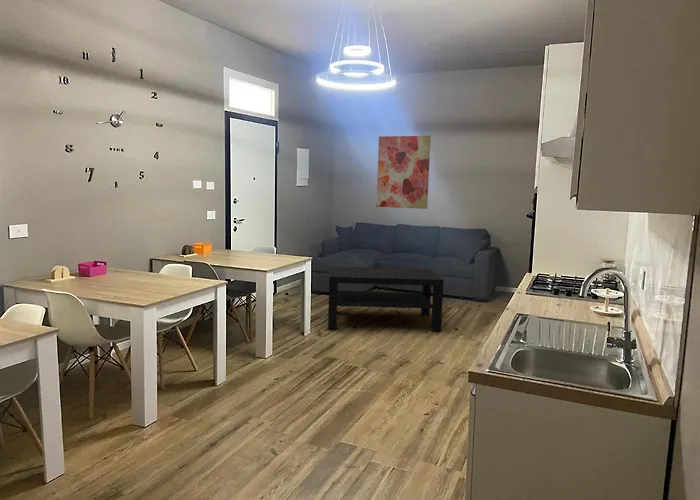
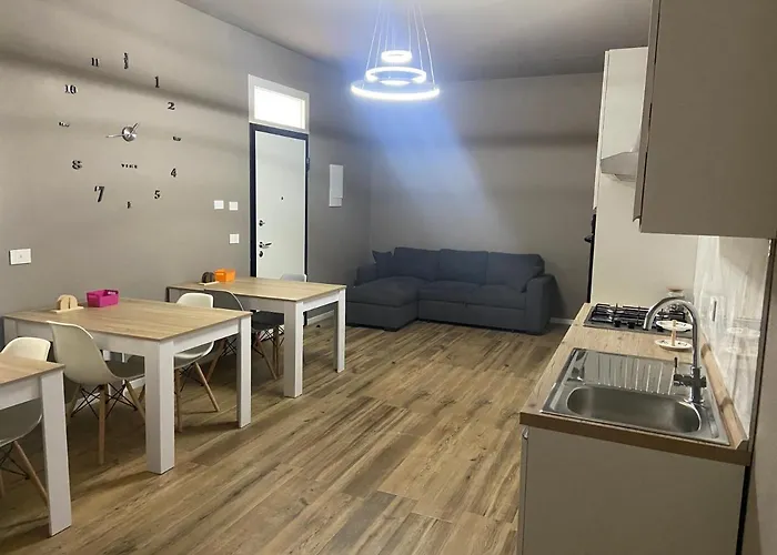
- coffee table [327,266,445,332]
- wall art [375,135,432,210]
